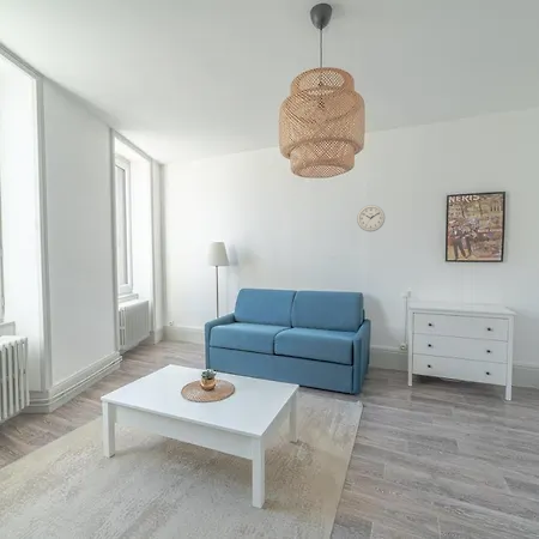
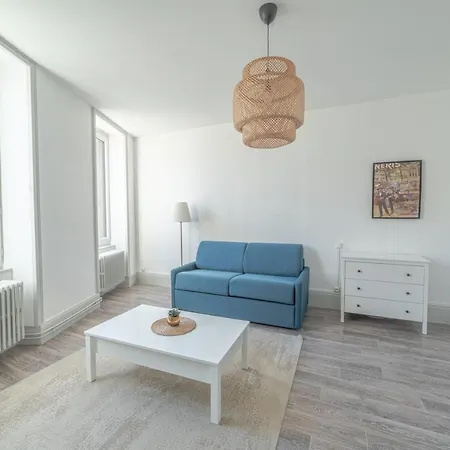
- wall clock [356,204,386,232]
